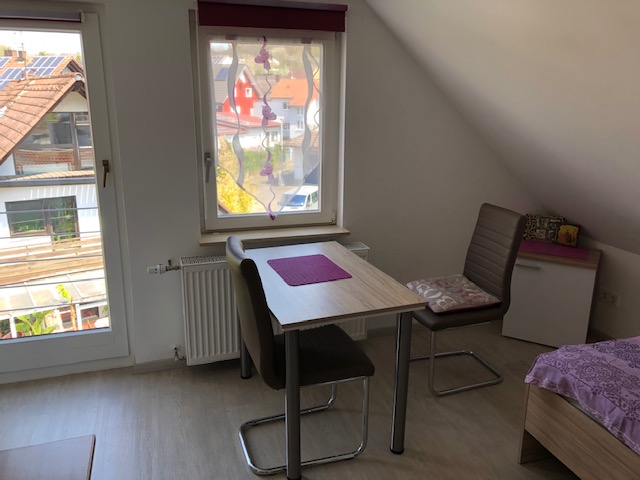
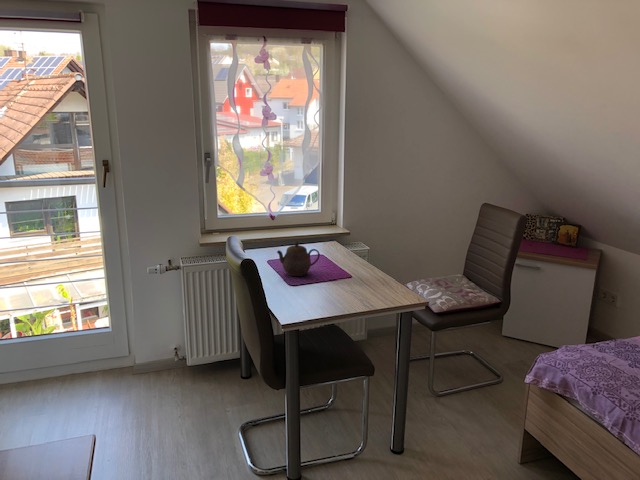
+ teapot [276,241,321,277]
